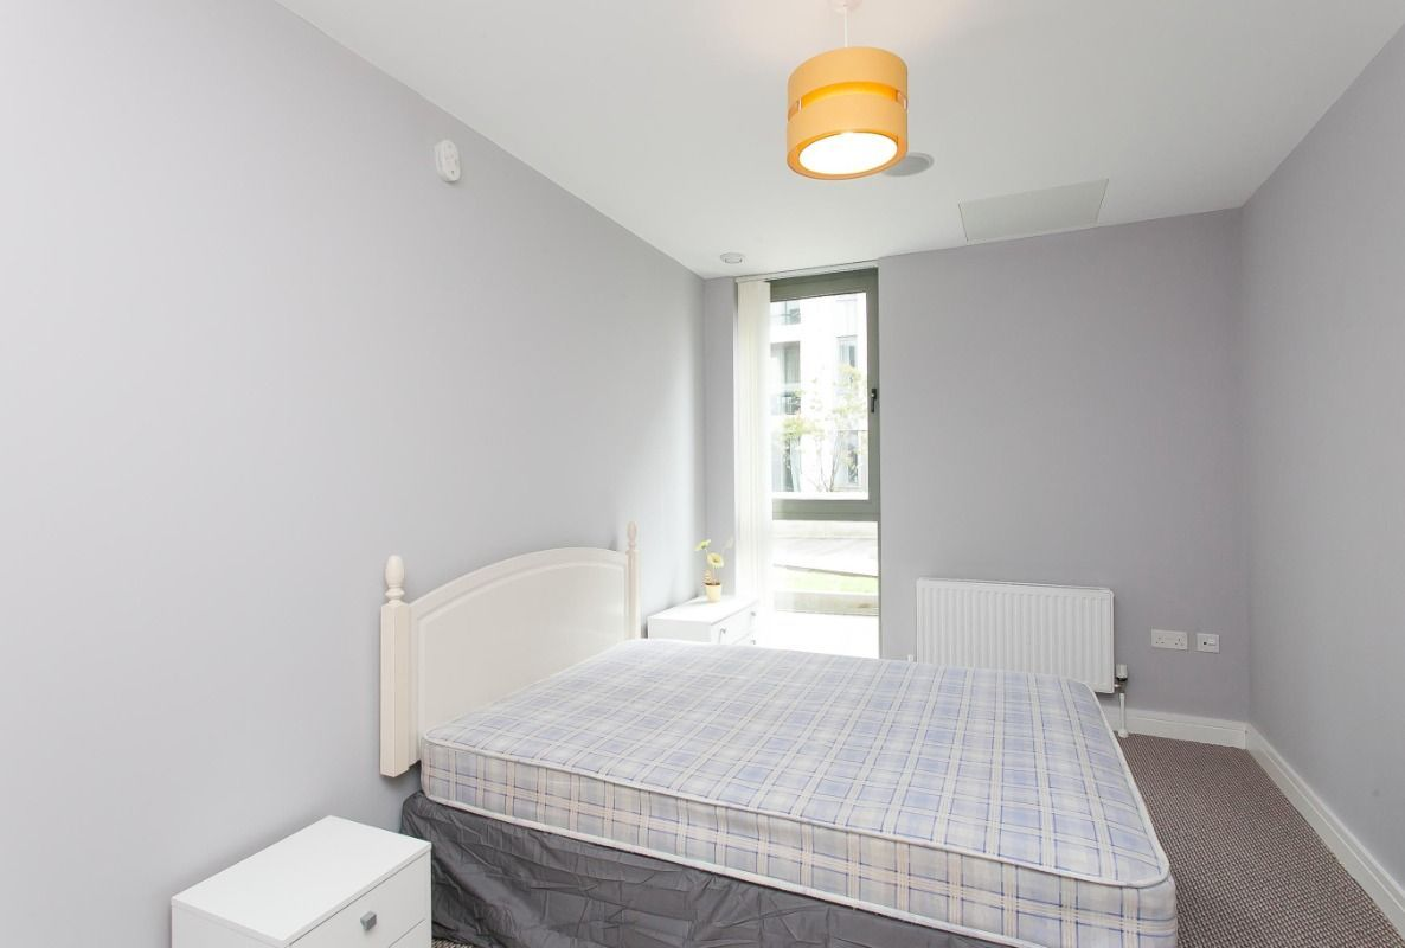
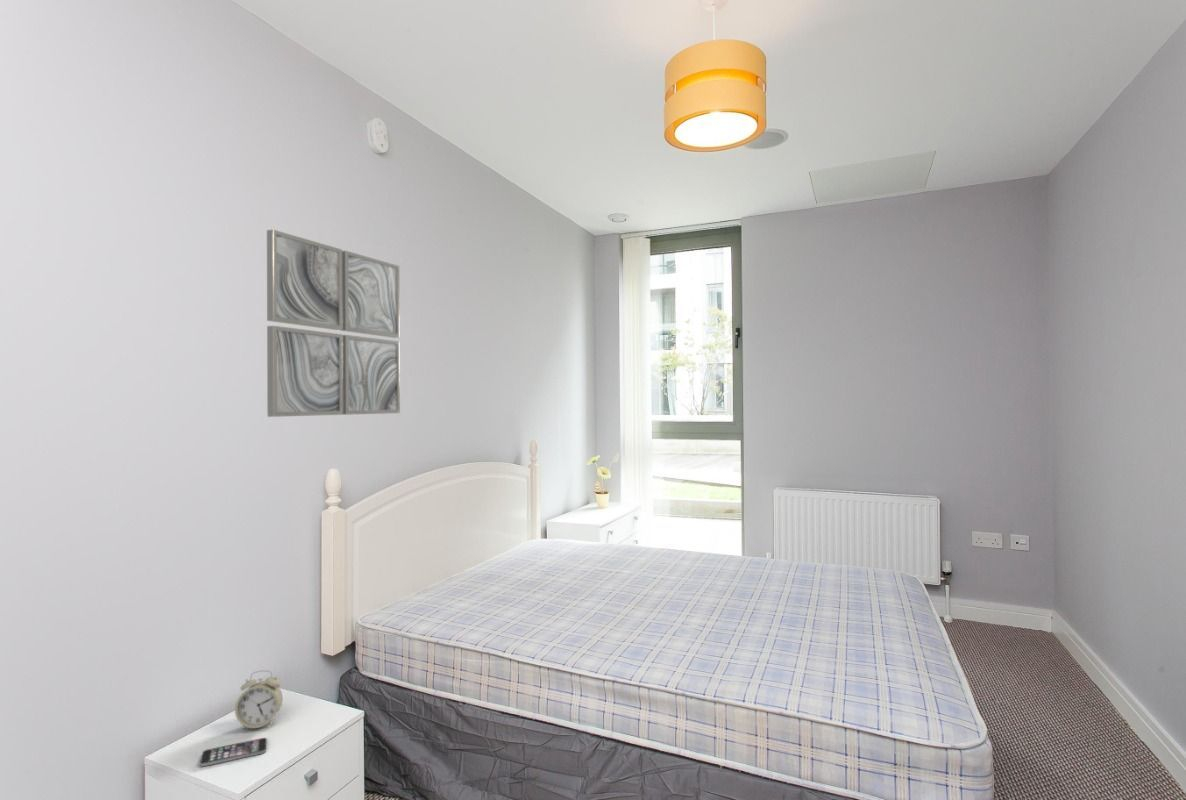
+ smartphone [199,737,268,767]
+ alarm clock [234,669,283,731]
+ wall art [266,228,401,418]
